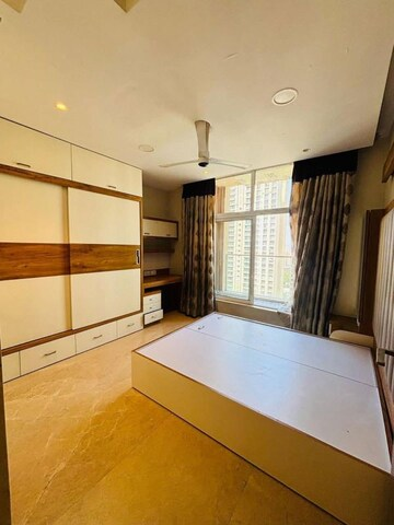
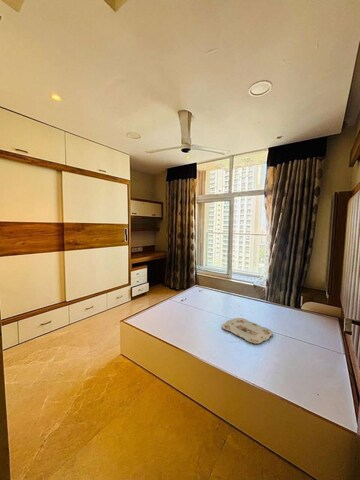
+ serving tray [221,317,274,345]
